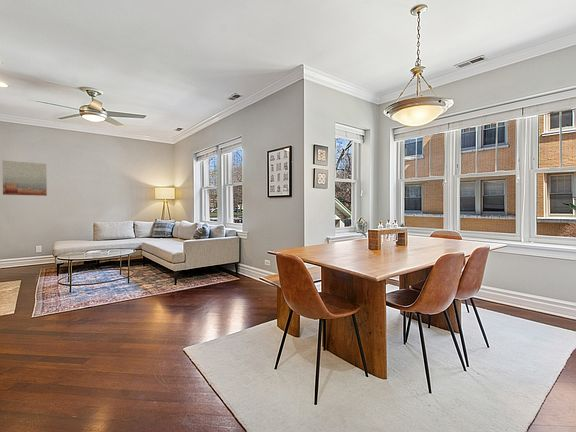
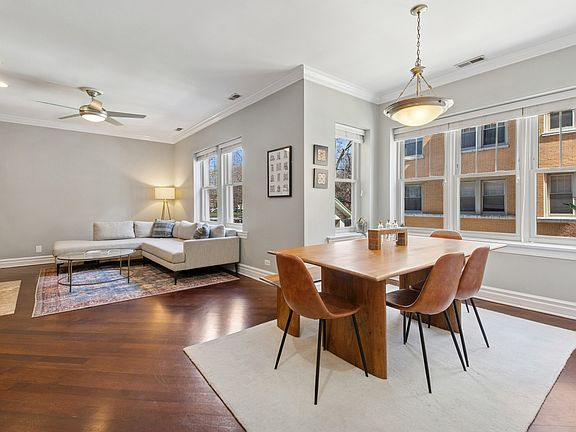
- wall art [1,160,48,197]
